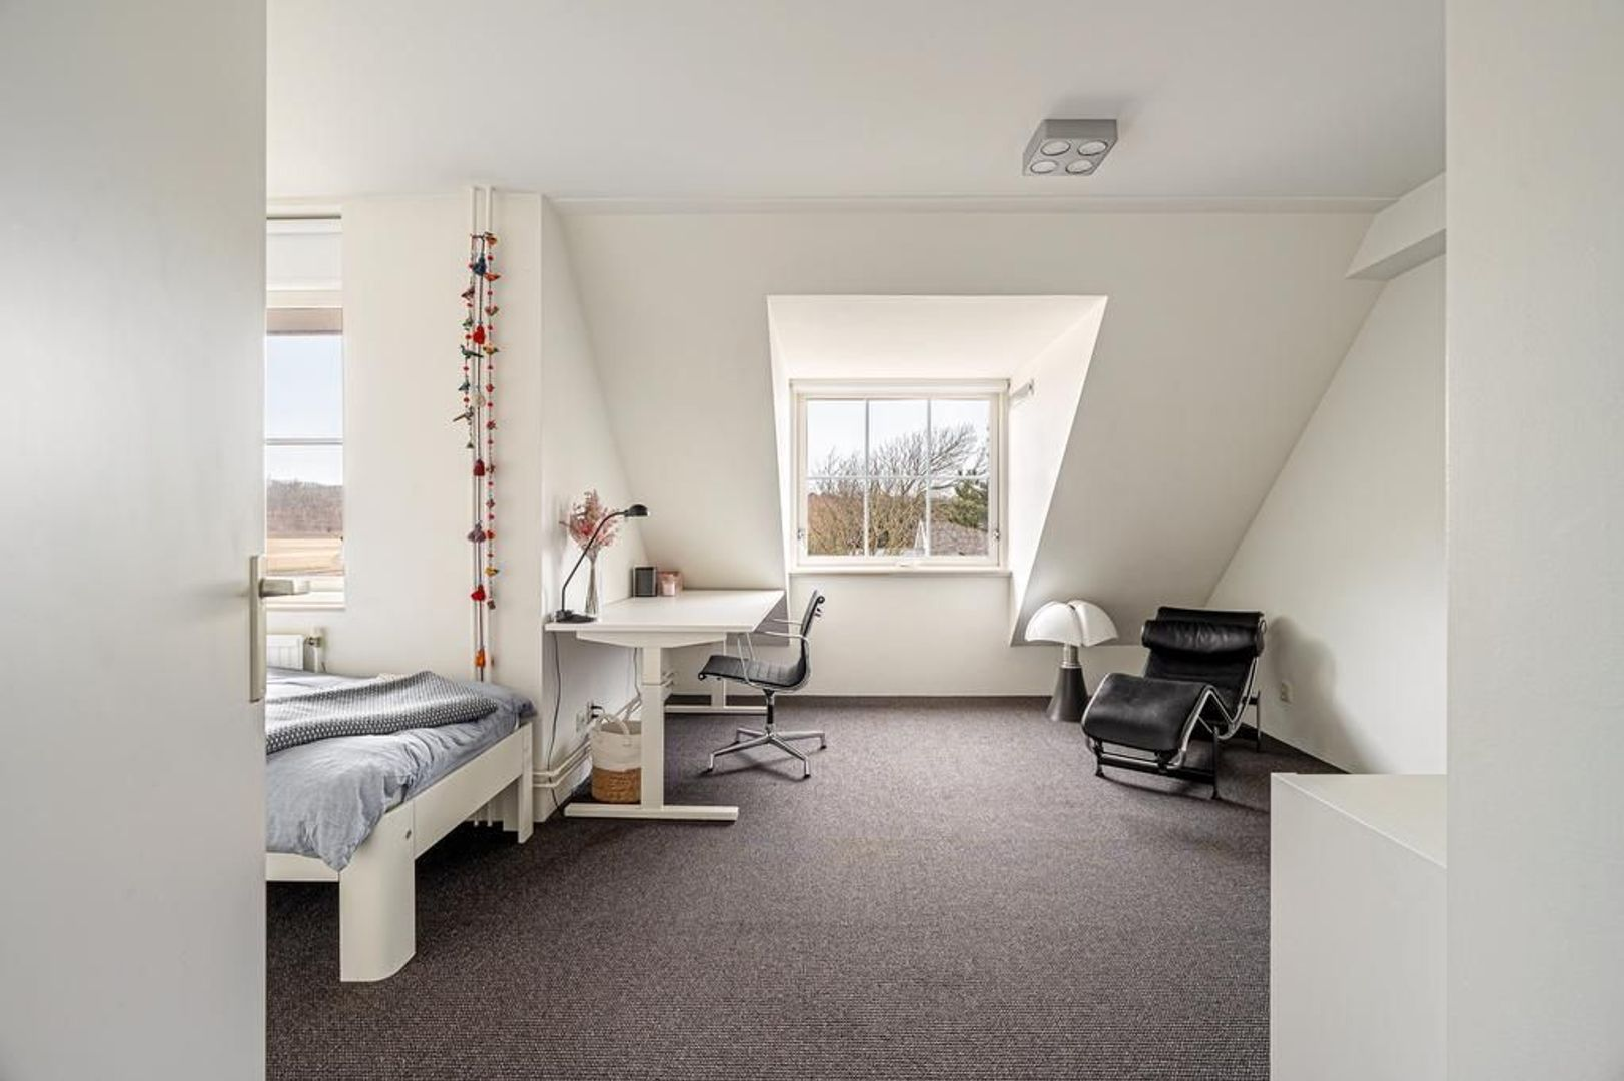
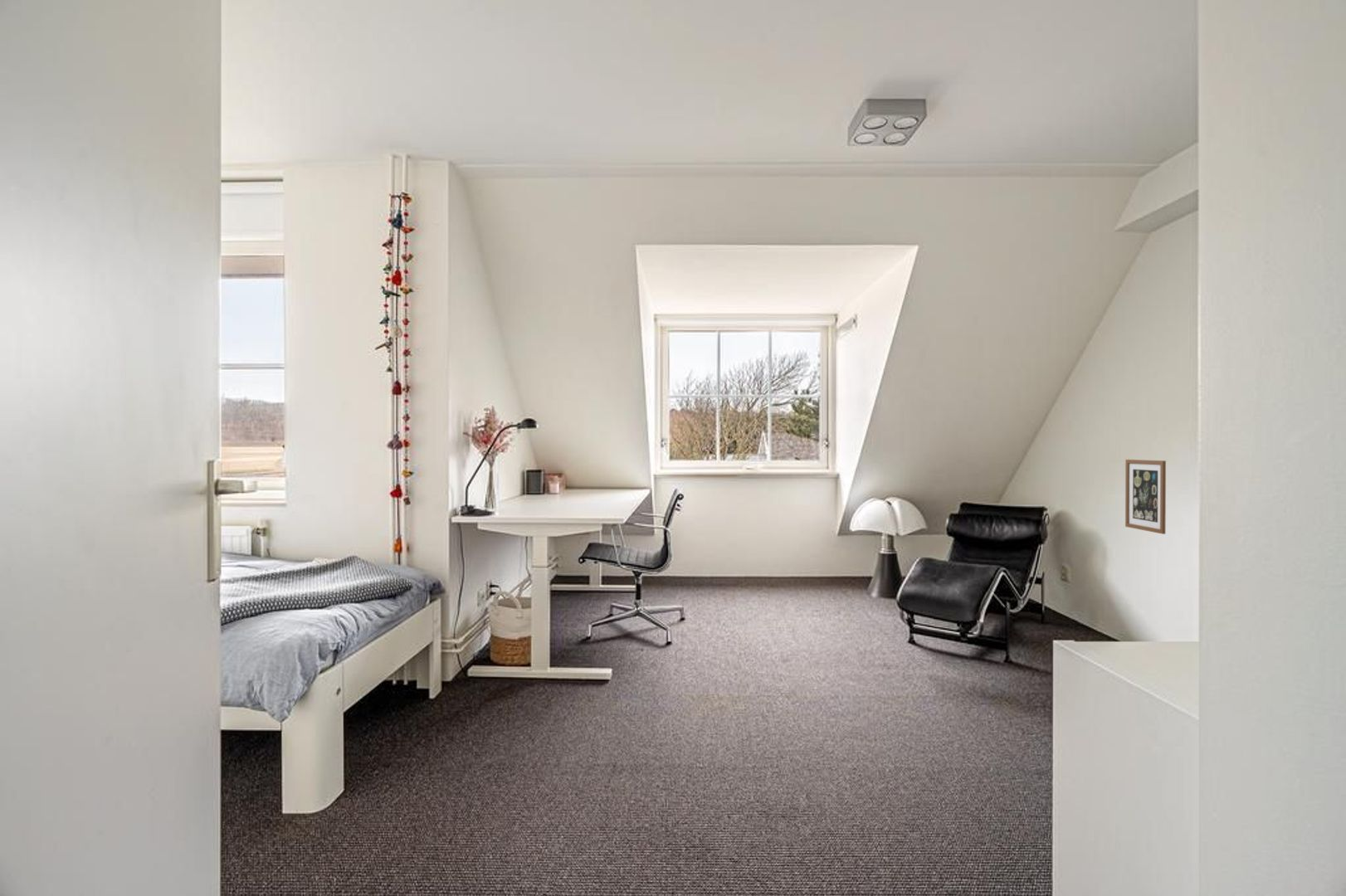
+ wall art [1124,459,1167,535]
